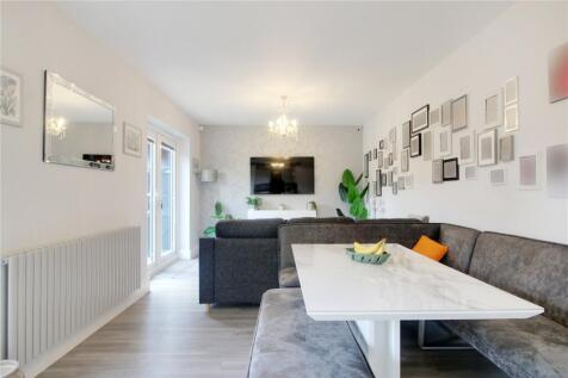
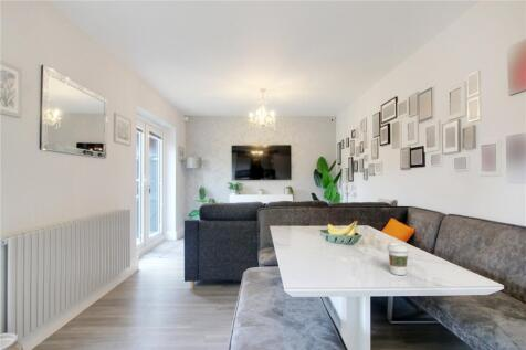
+ coffee cup [386,242,411,276]
